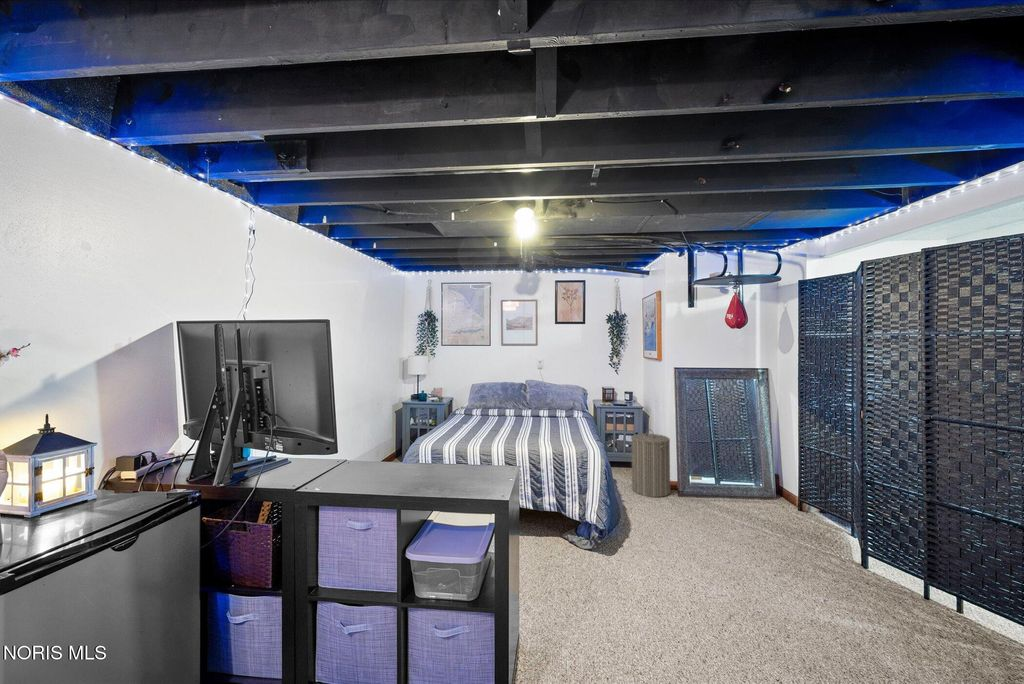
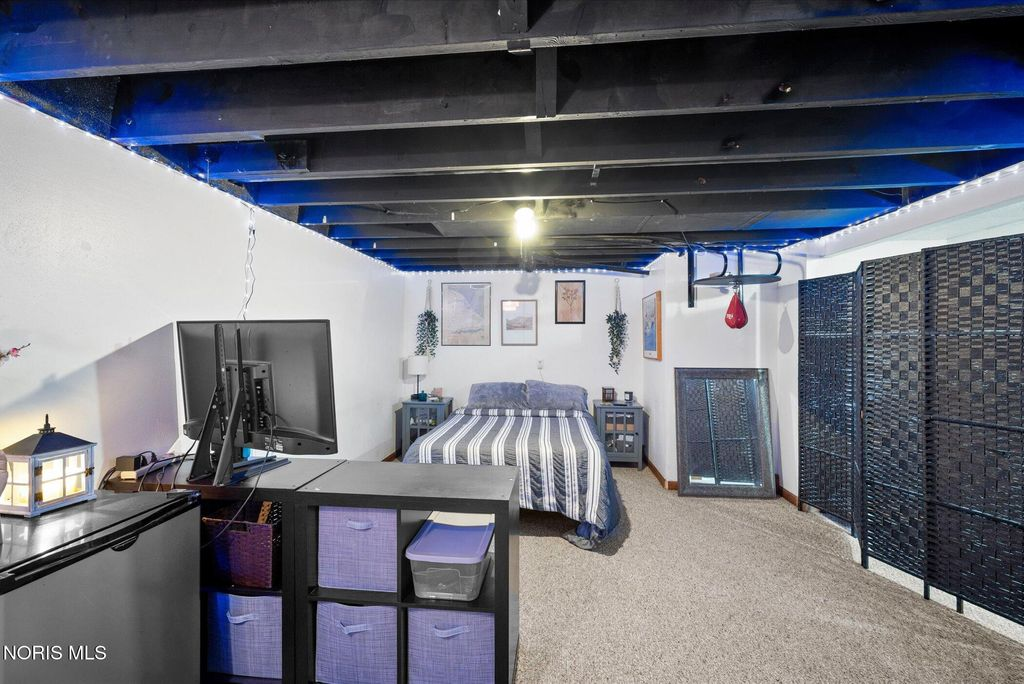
- laundry hamper [630,428,671,498]
